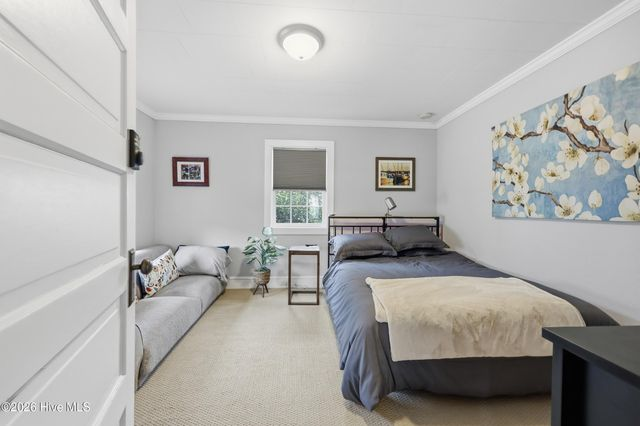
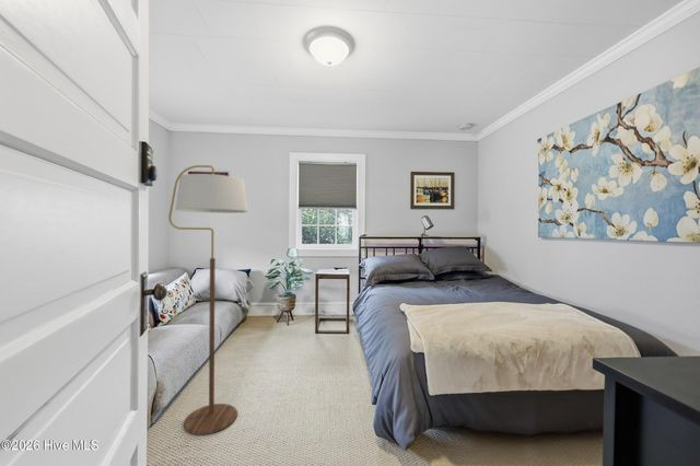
+ floor lamp [167,164,248,435]
